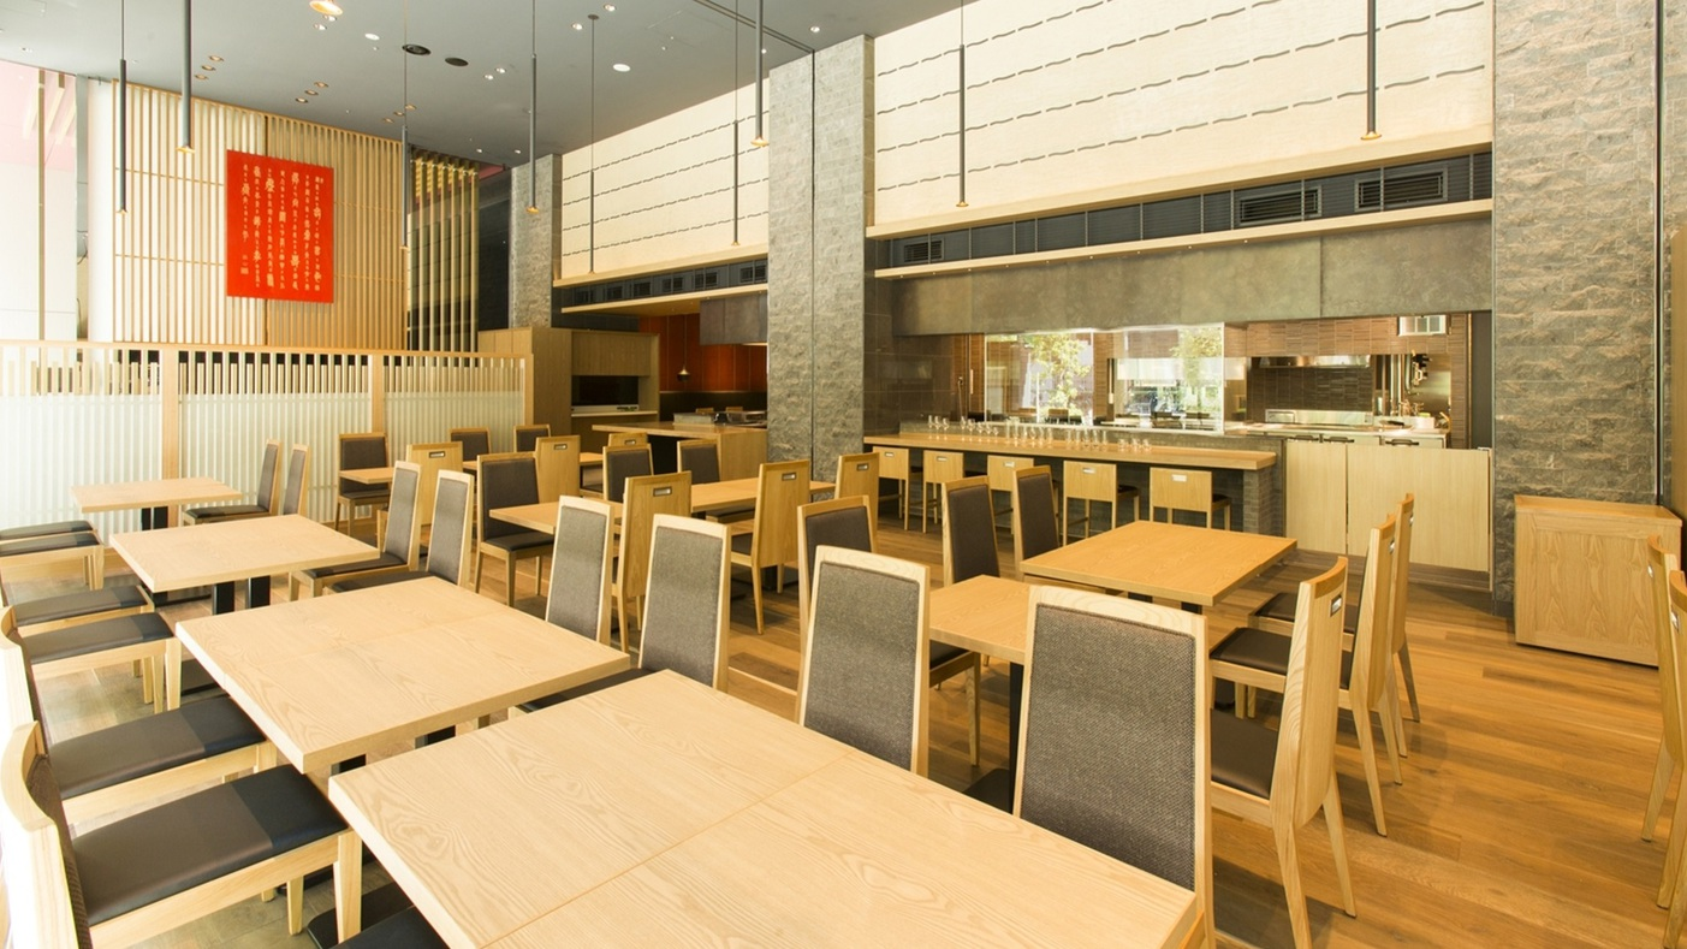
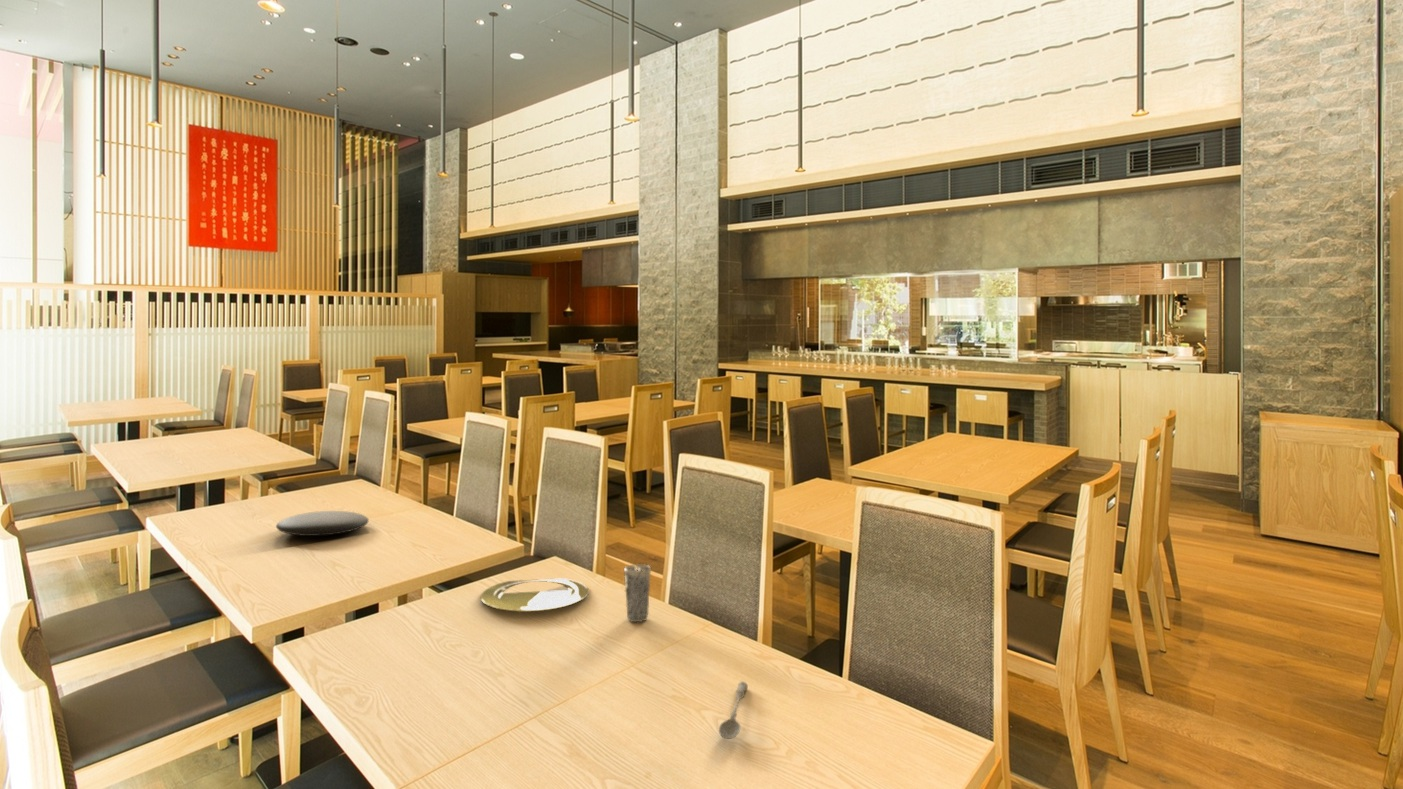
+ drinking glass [623,563,652,623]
+ plate [275,510,370,537]
+ soupspoon [718,680,749,740]
+ plate [479,577,590,613]
